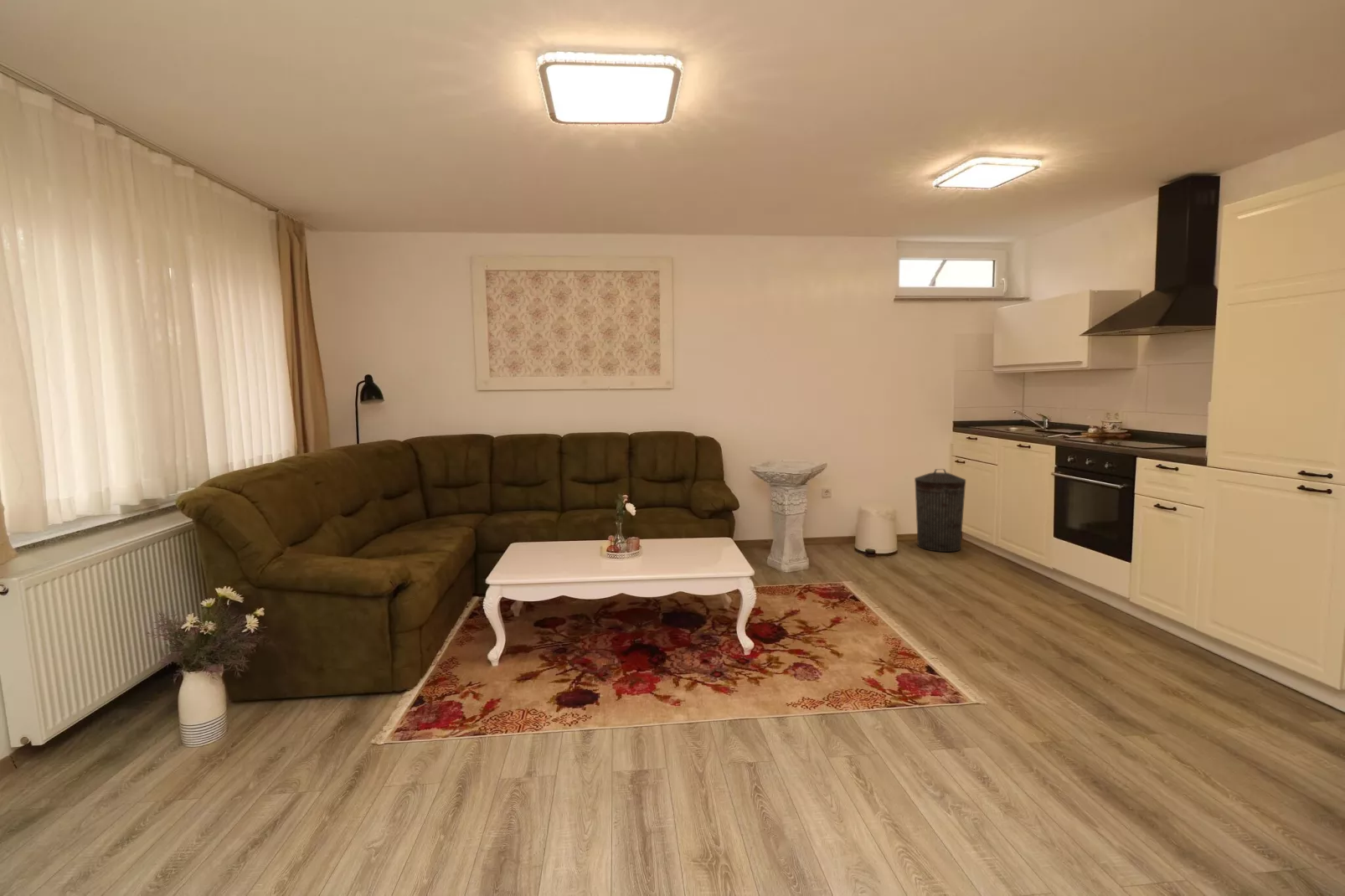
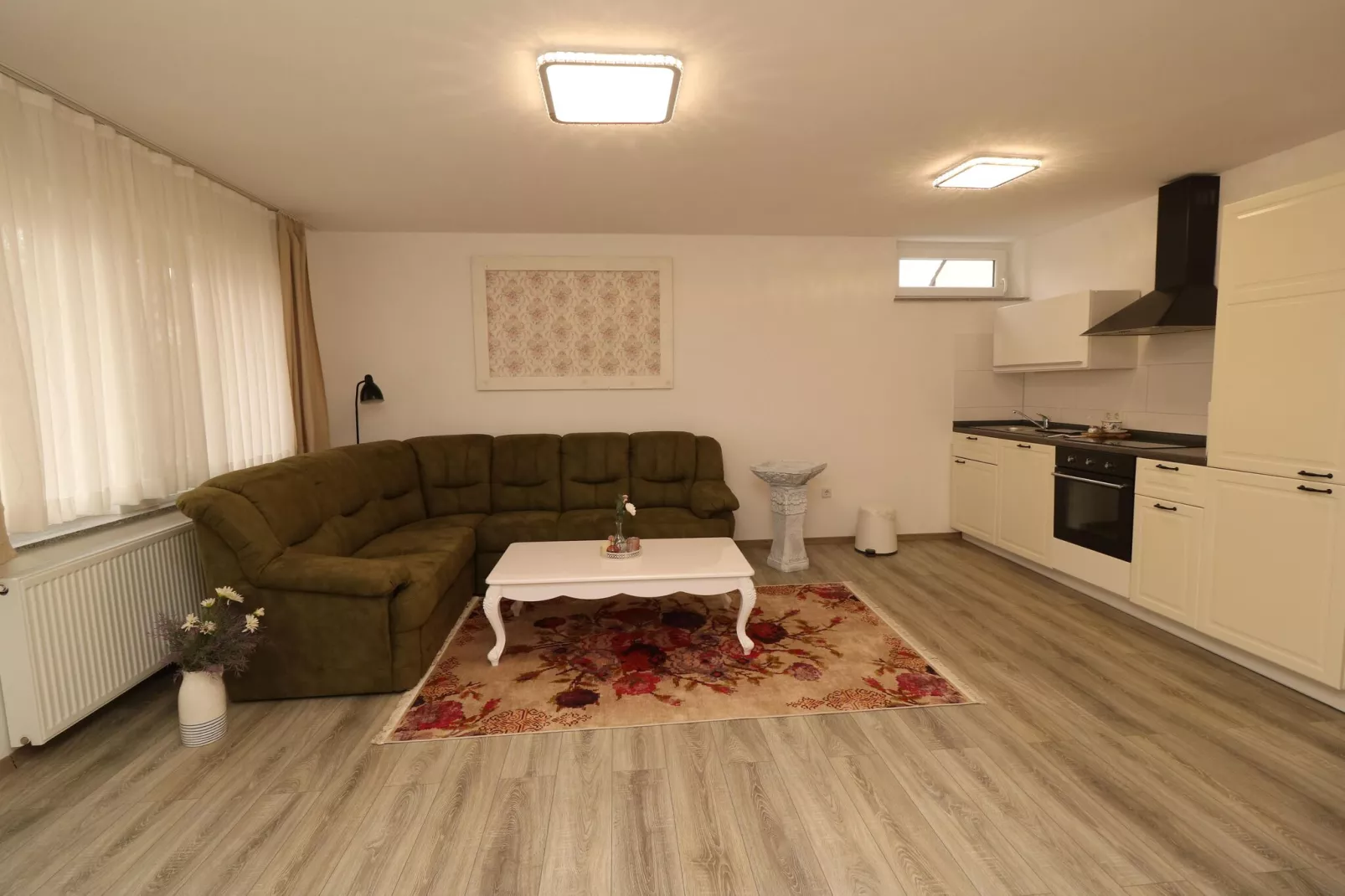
- trash can [914,468,966,553]
